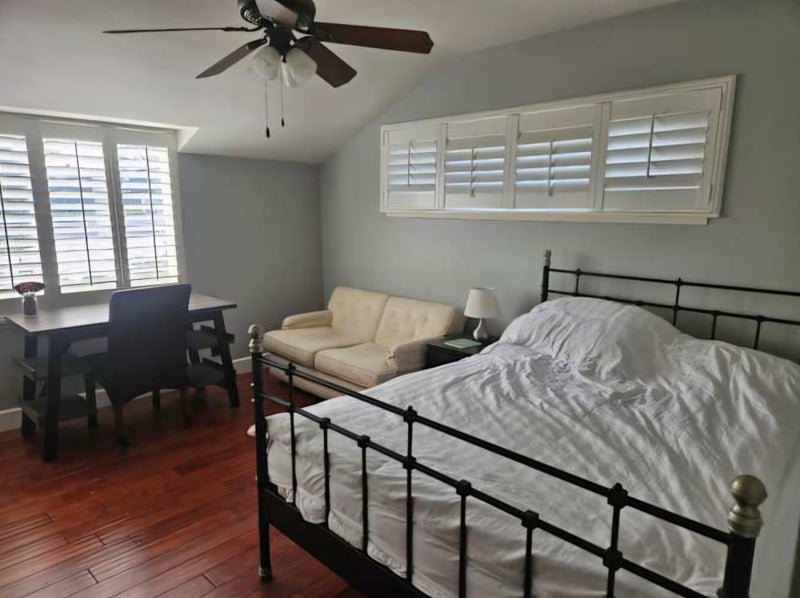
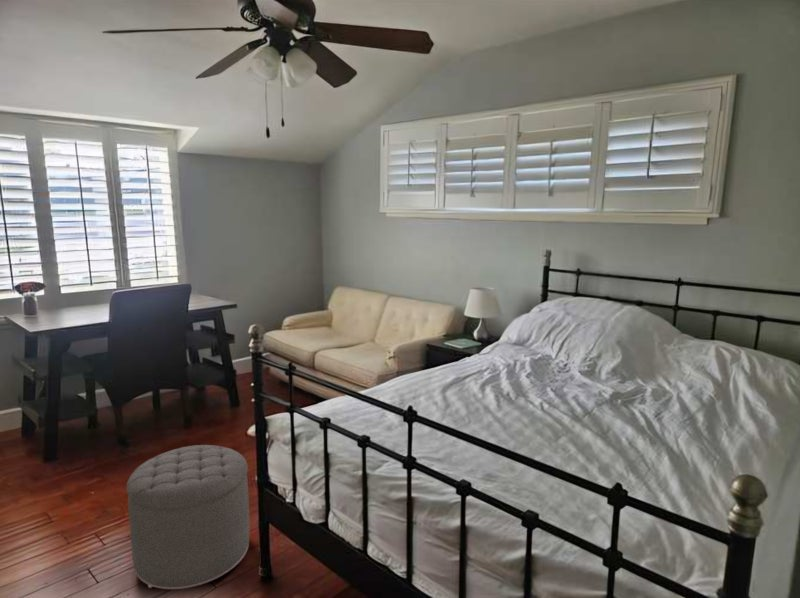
+ ottoman [125,444,251,590]
